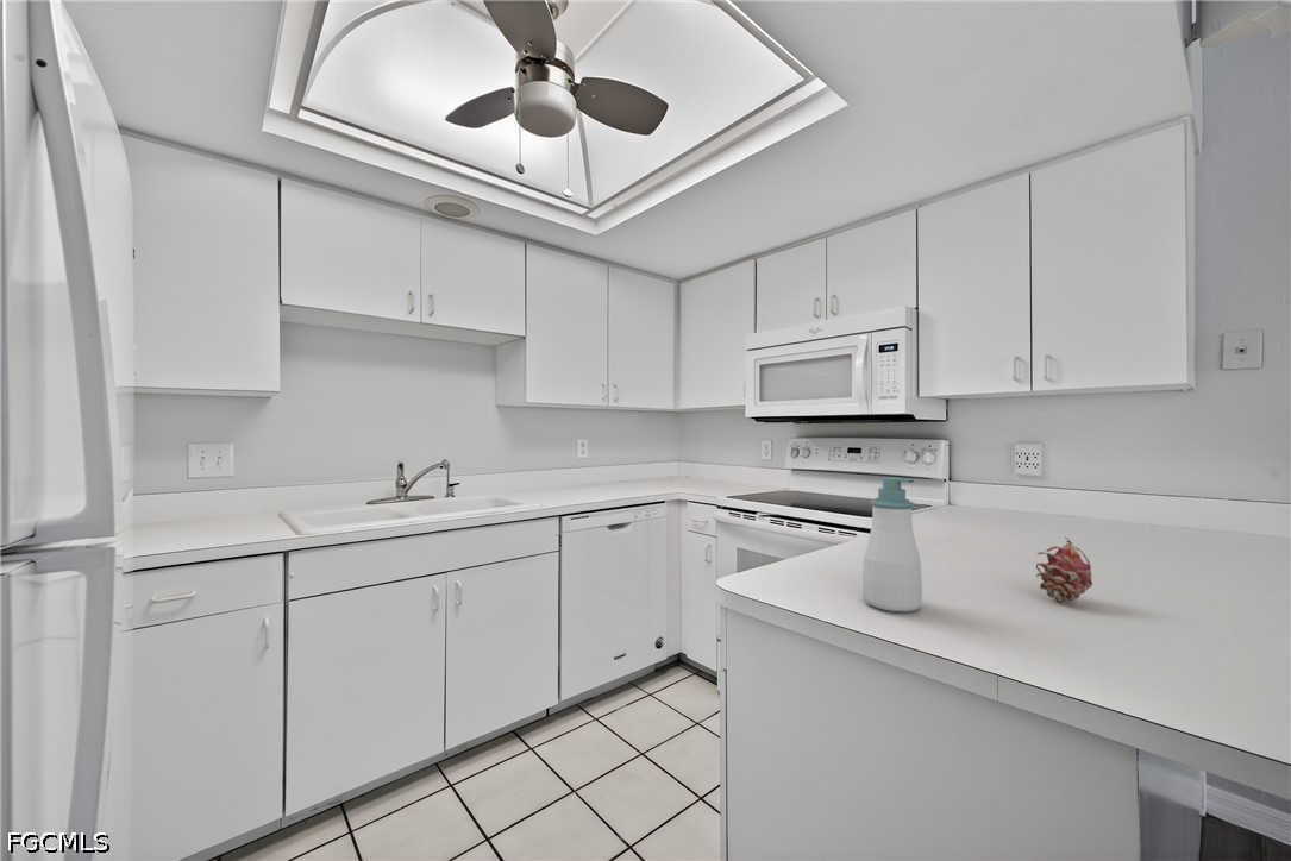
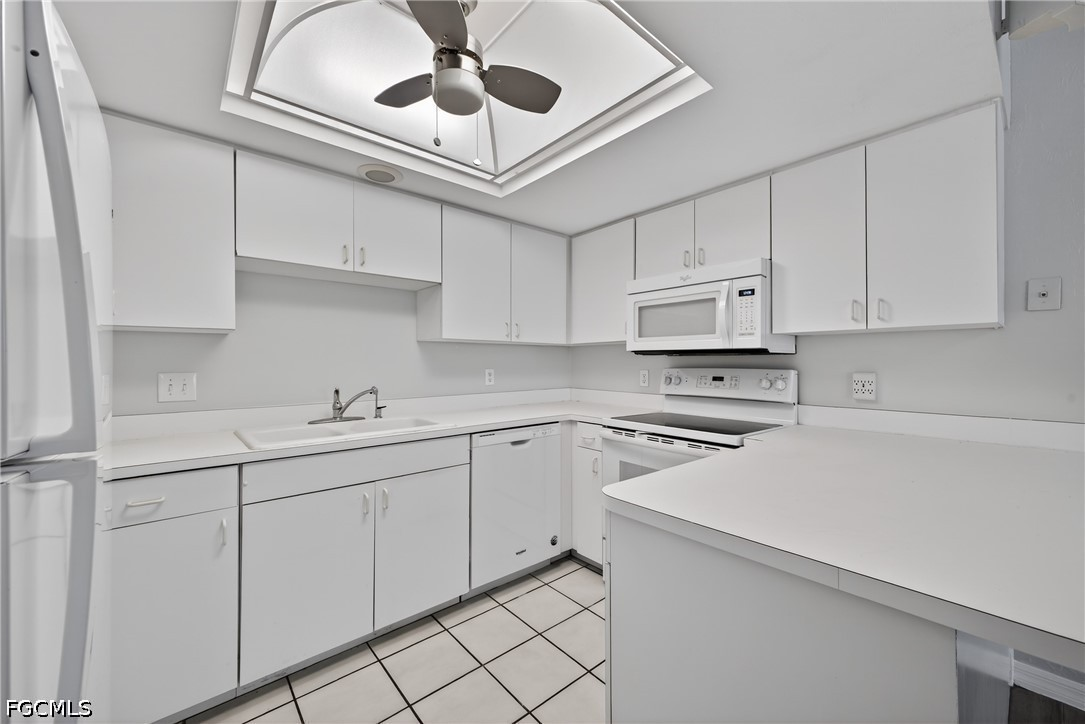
- fruit [1035,536,1093,604]
- soap bottle [861,476,923,612]
